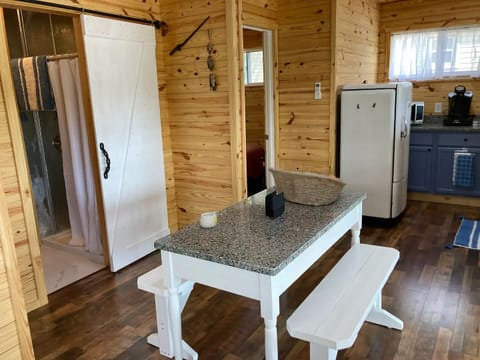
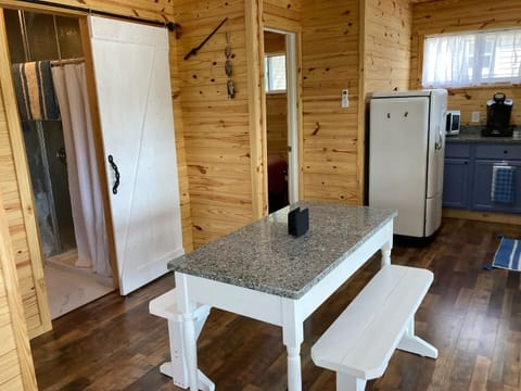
- mug [199,211,218,229]
- fruit basket [267,167,348,207]
